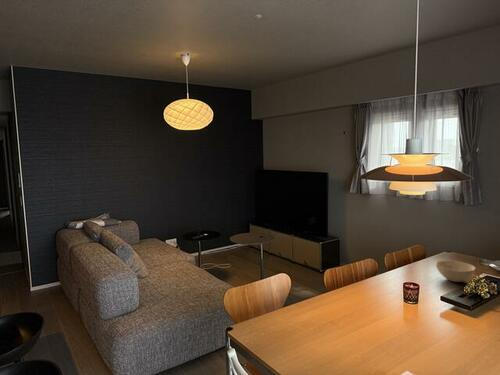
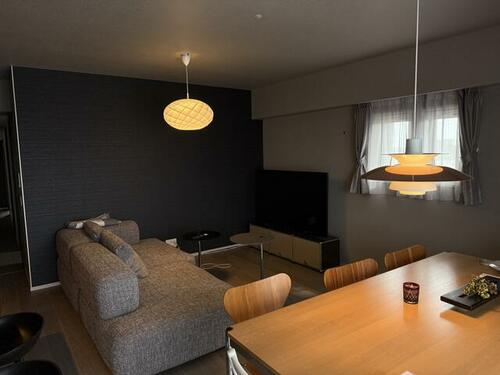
- bowl [435,260,476,283]
